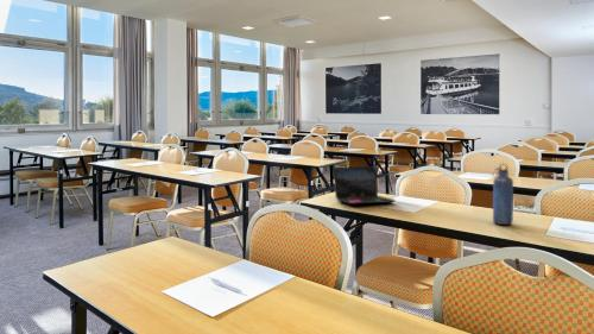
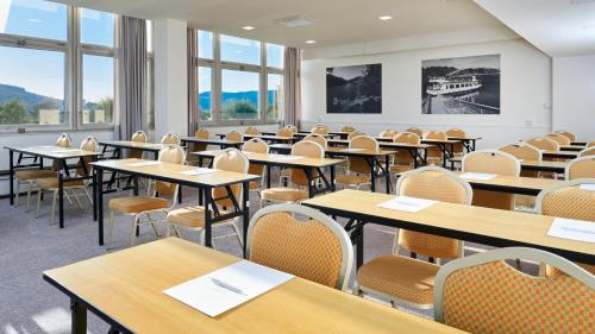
- water bottle [491,163,514,226]
- laptop [333,165,397,206]
